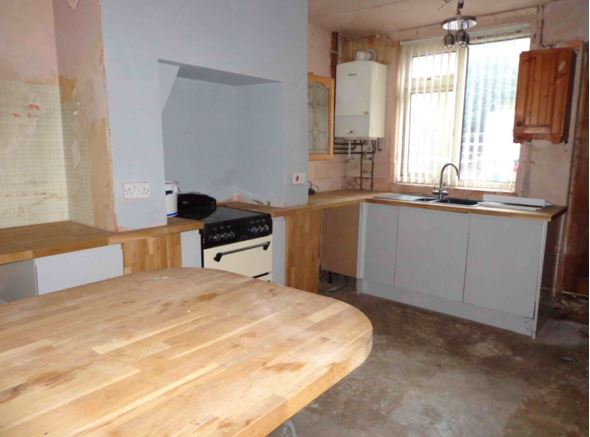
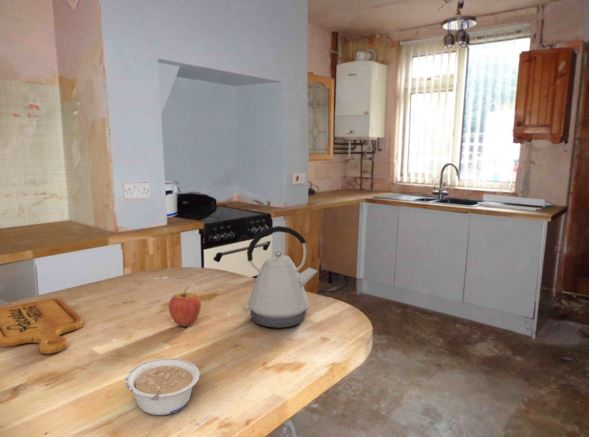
+ fruit [168,286,202,327]
+ legume [125,357,201,416]
+ kettle [242,225,318,329]
+ cutting board [0,297,84,355]
